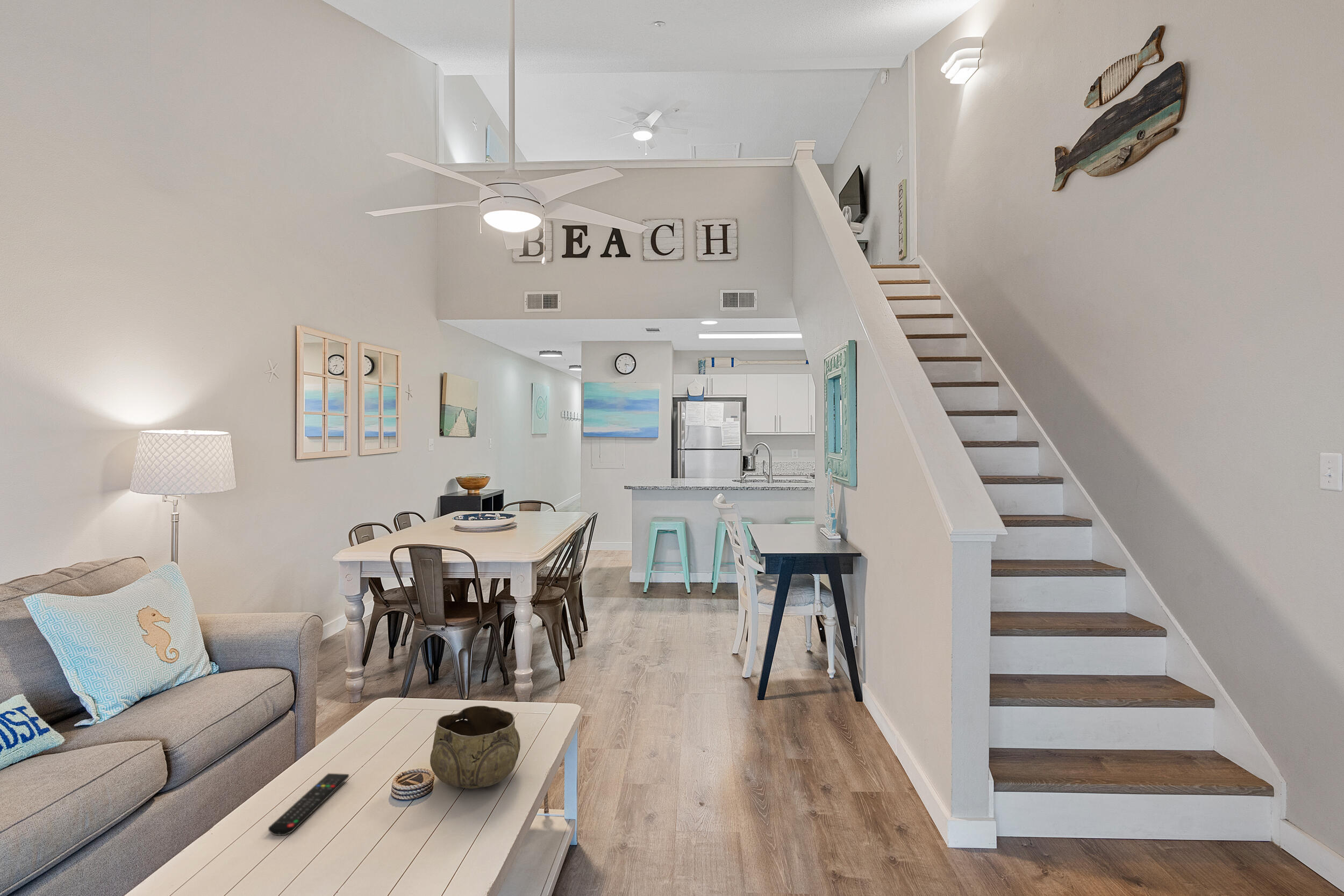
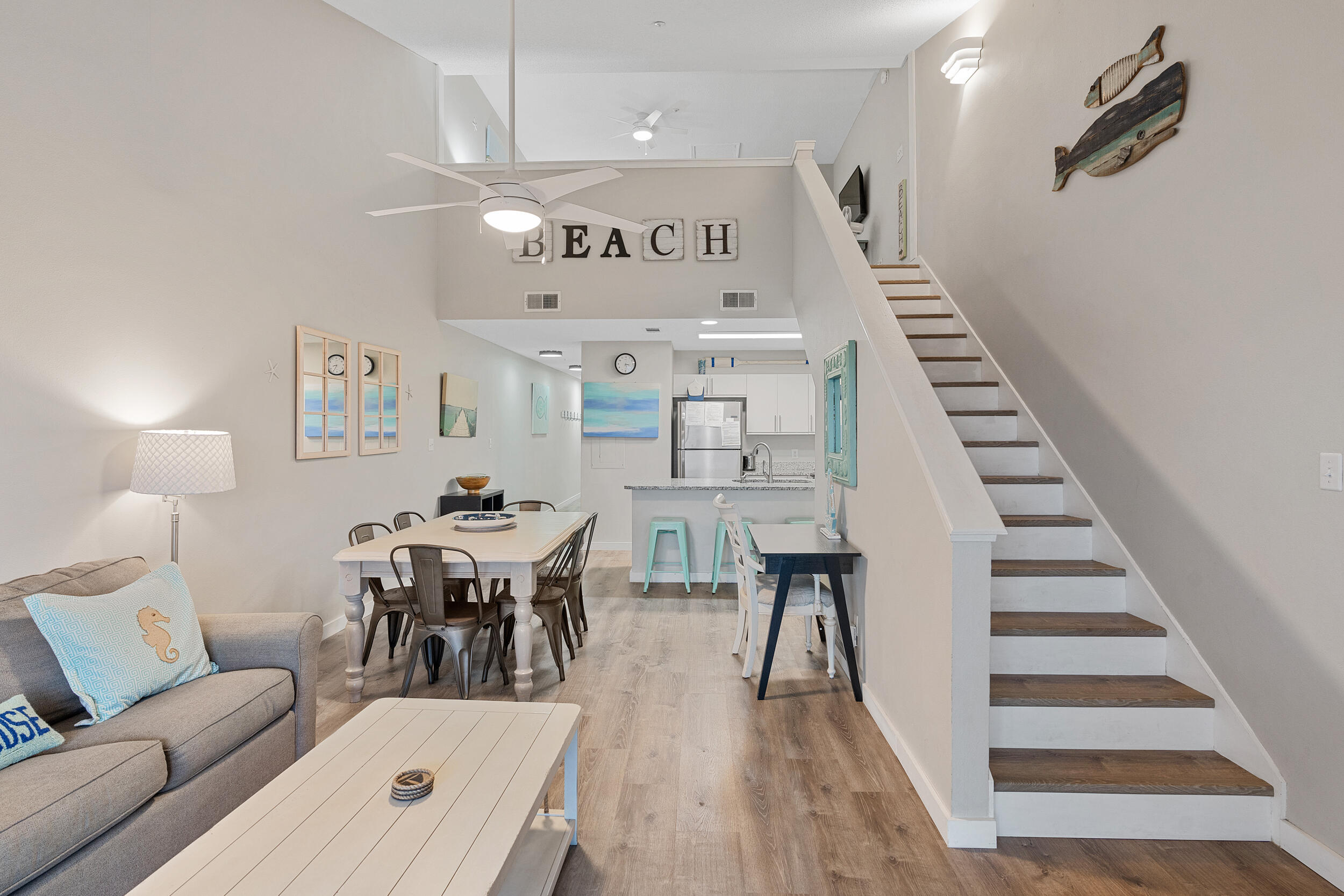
- remote control [268,773,349,836]
- decorative bowl [430,705,521,789]
